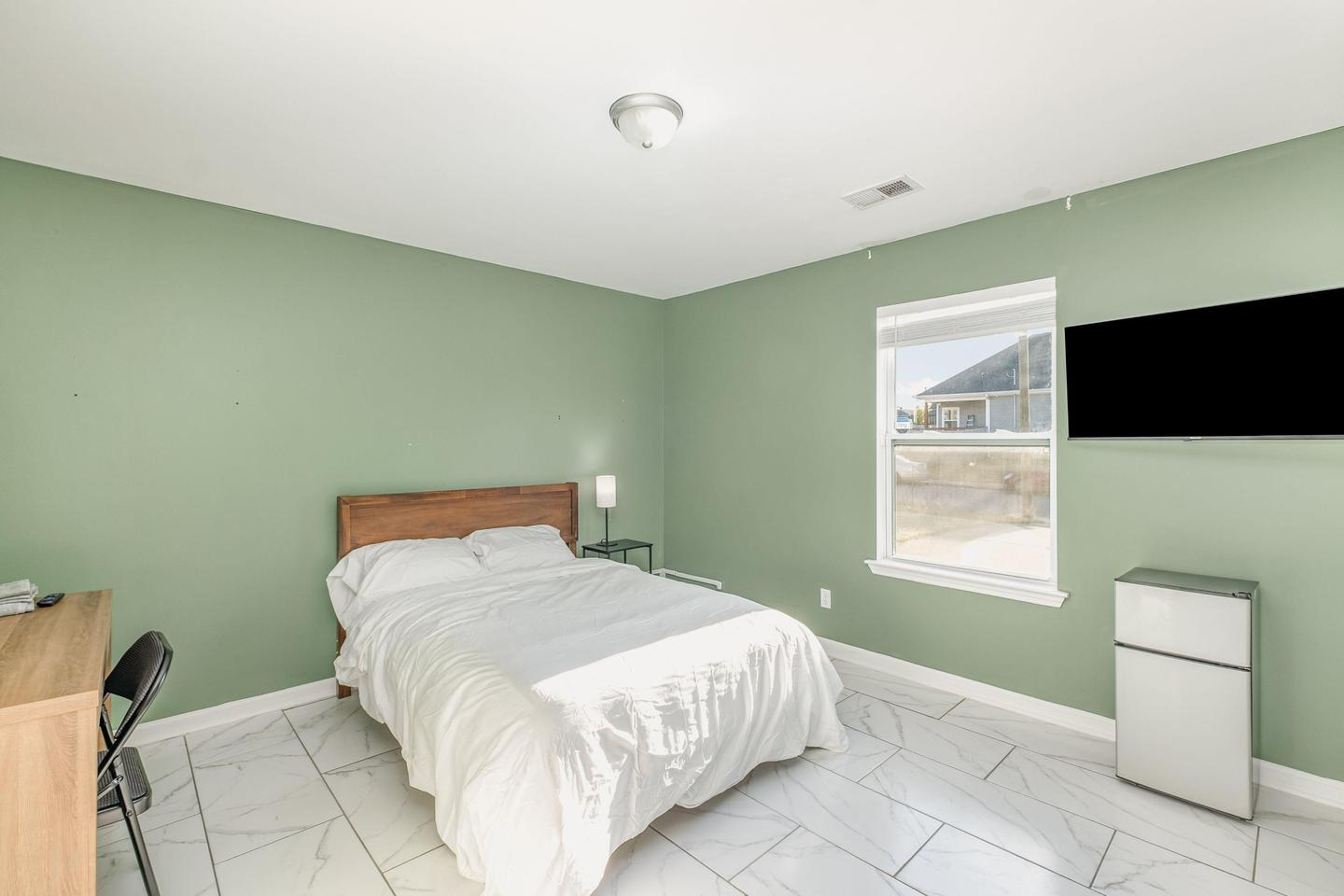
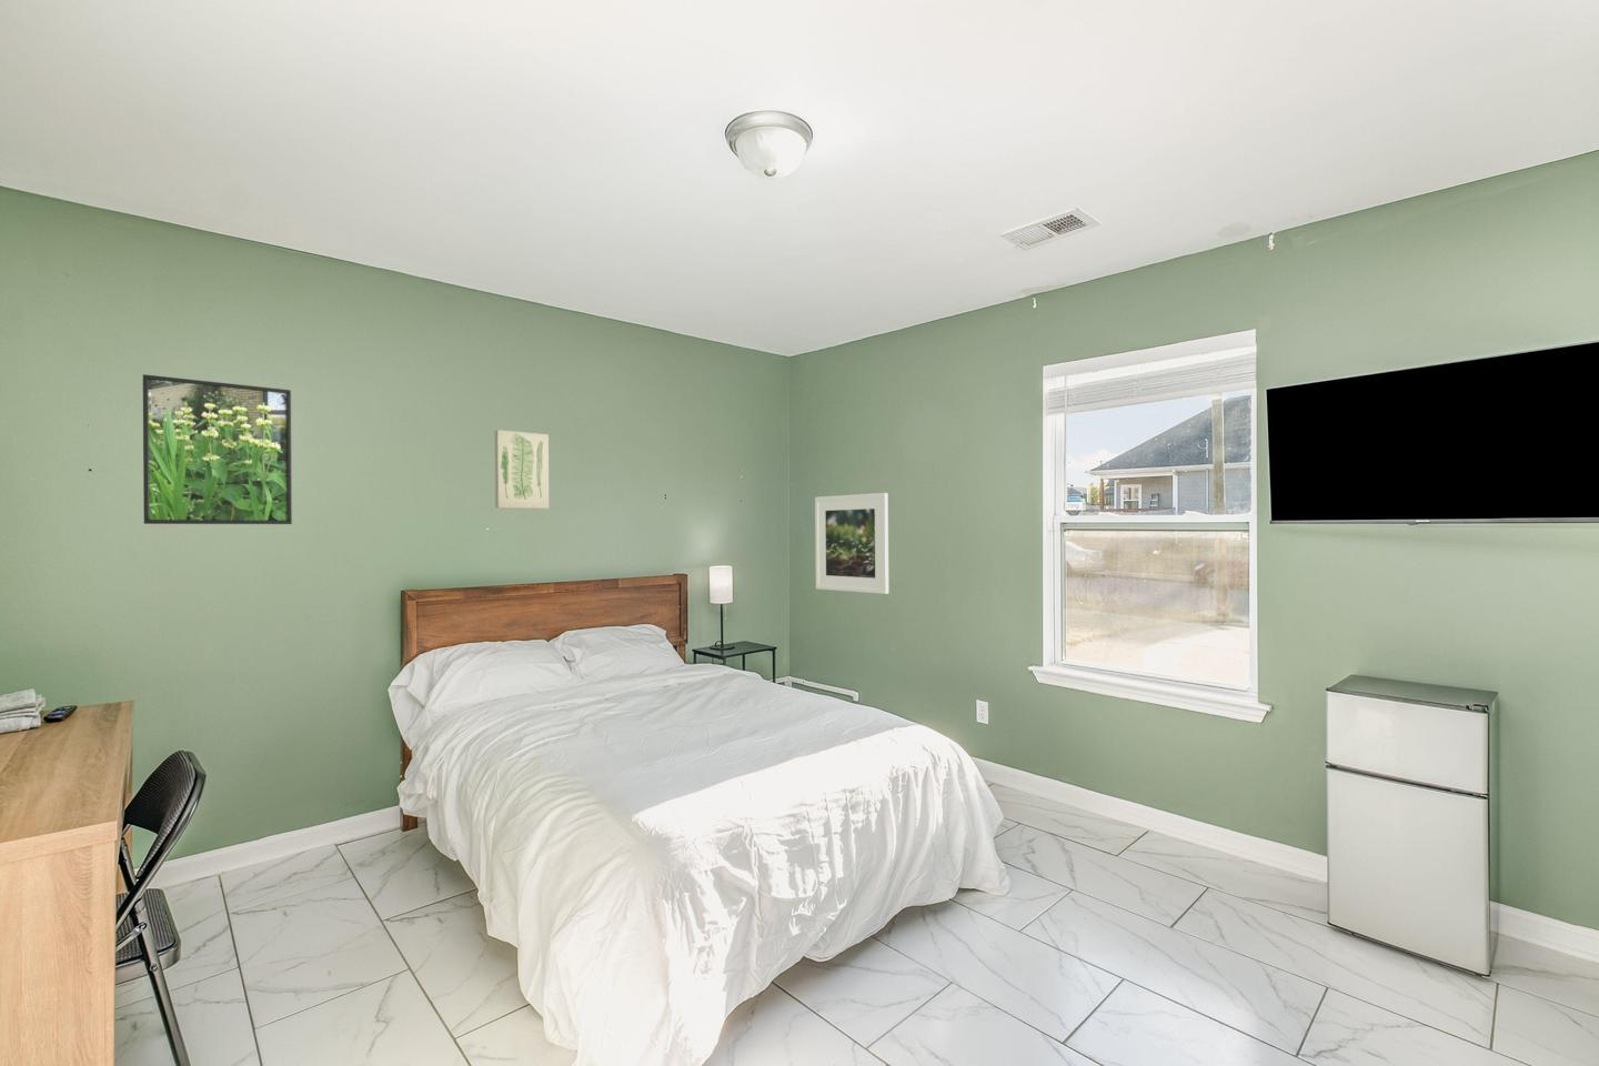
+ wall art [494,428,550,509]
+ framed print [142,374,293,525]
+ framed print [814,491,890,595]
